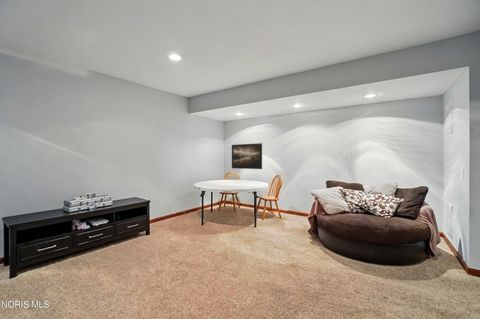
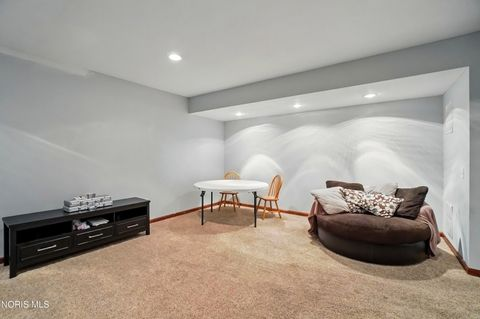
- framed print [231,142,263,170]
